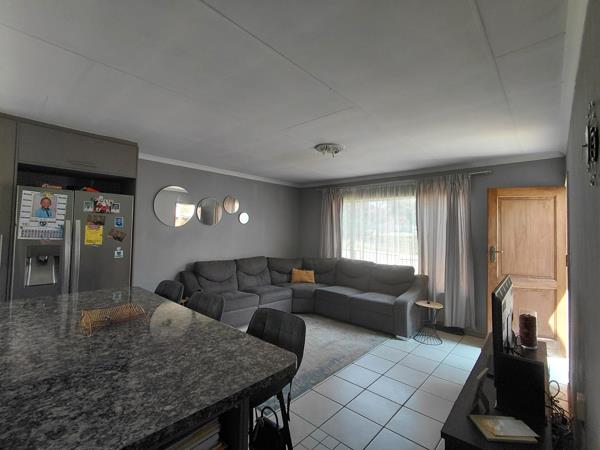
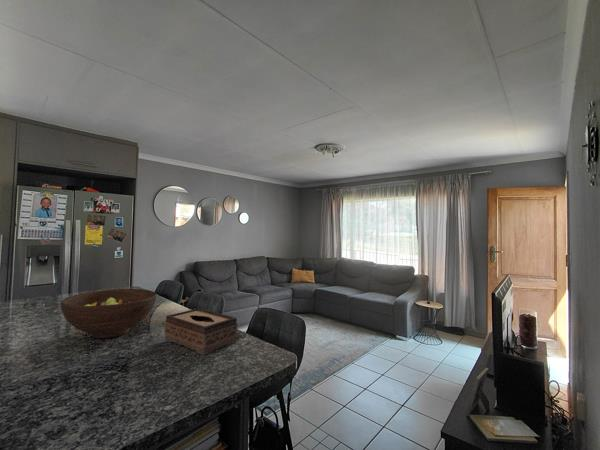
+ fruit bowl [60,288,157,339]
+ tissue box [164,307,238,356]
